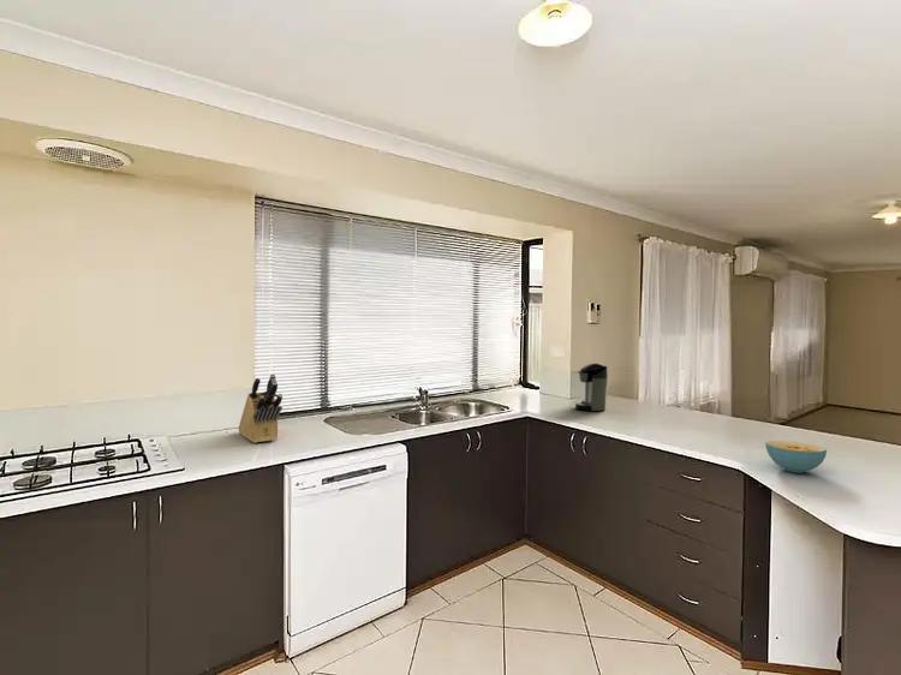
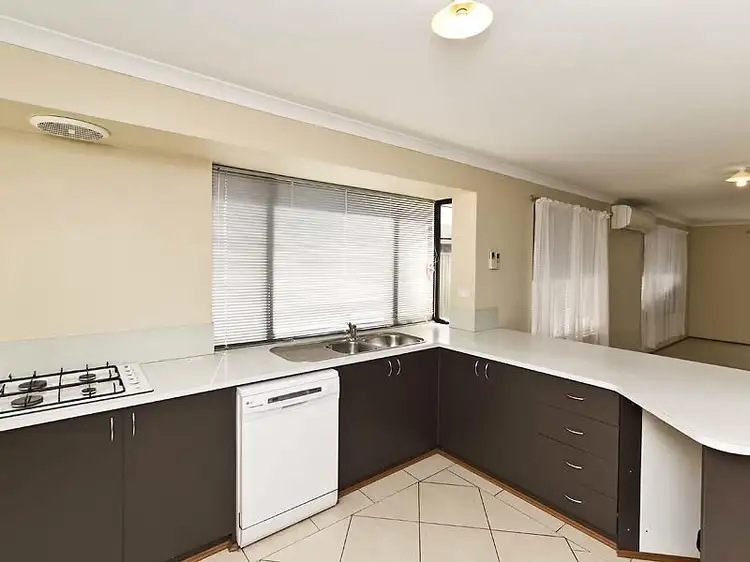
- cereal bowl [764,440,828,474]
- coffee maker [574,362,609,412]
- knife block [238,372,284,444]
